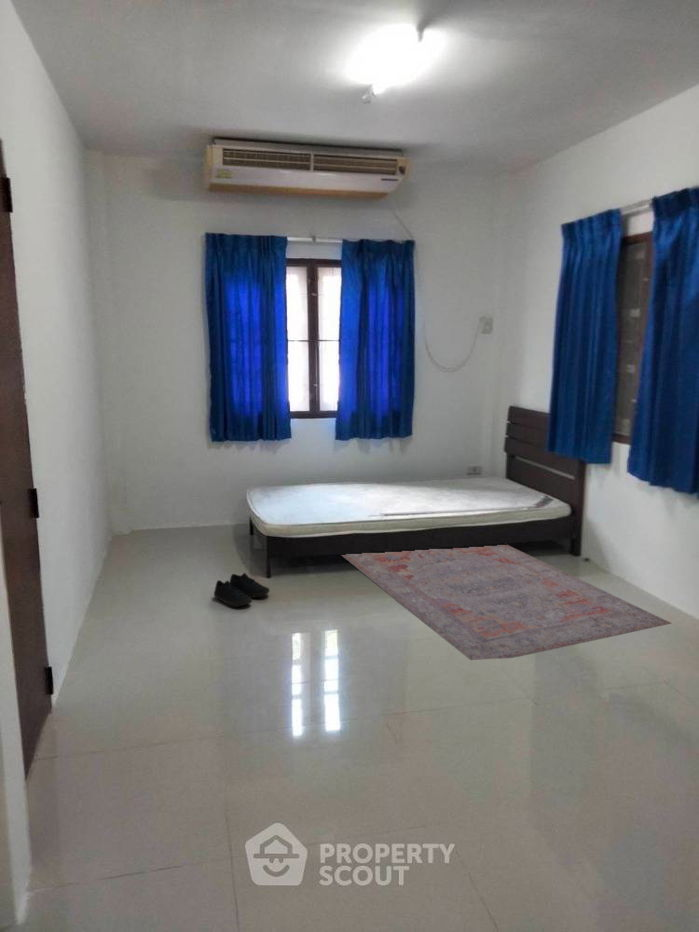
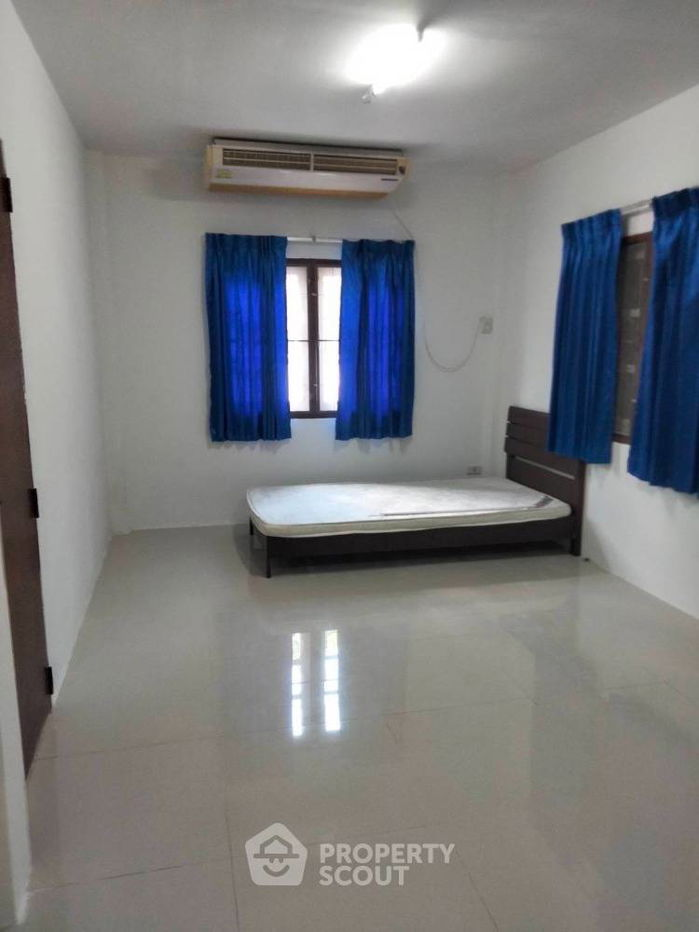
- shoe [213,572,271,608]
- rug [341,544,672,661]
